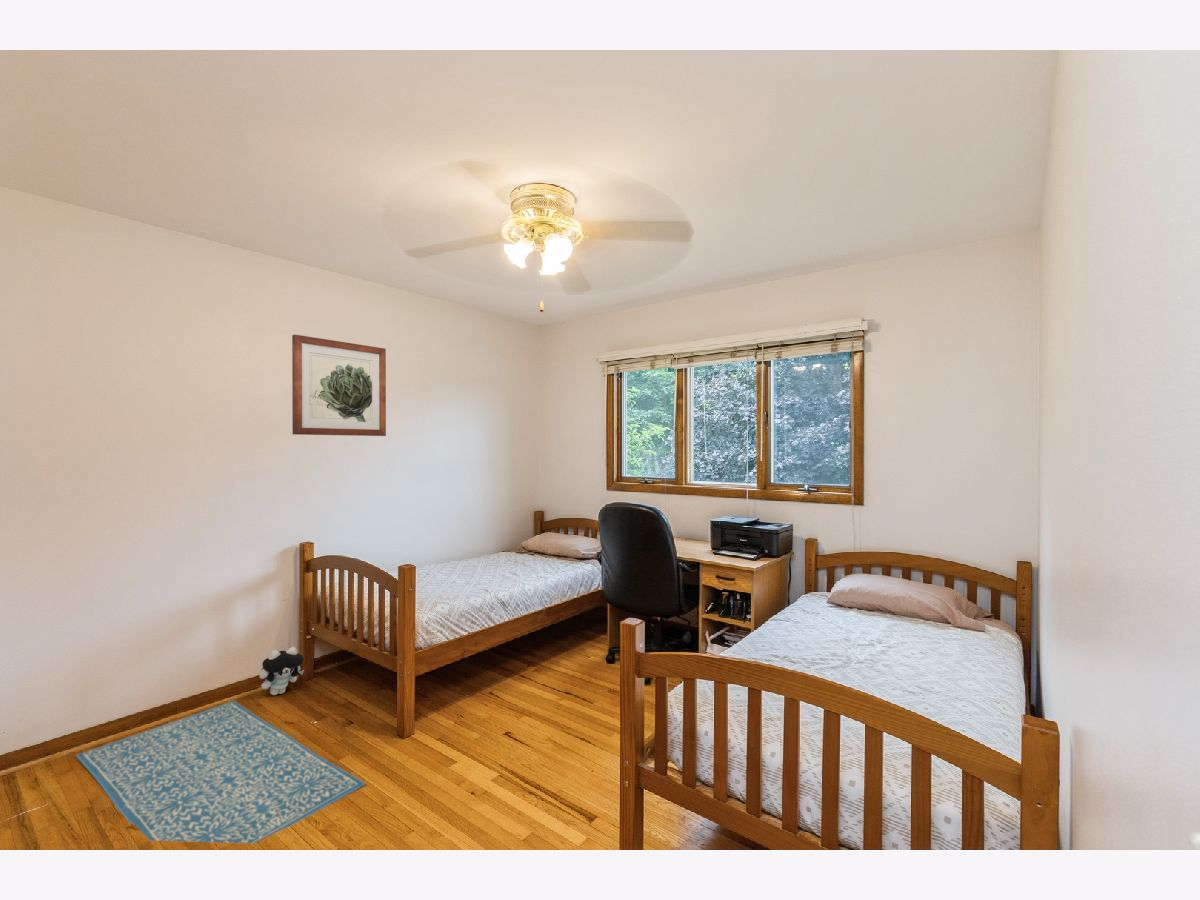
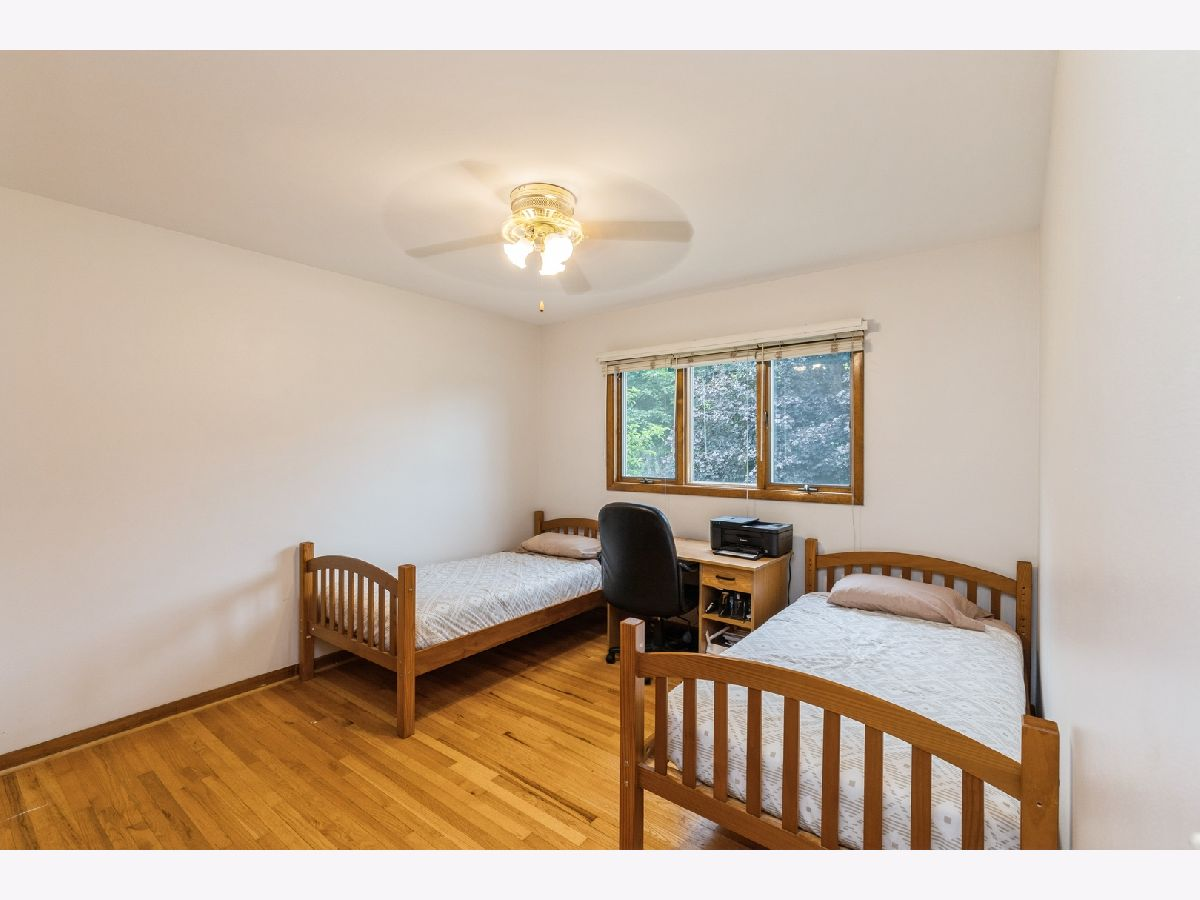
- rug [75,699,367,845]
- plush toy [259,646,305,696]
- wall art [291,334,387,437]
